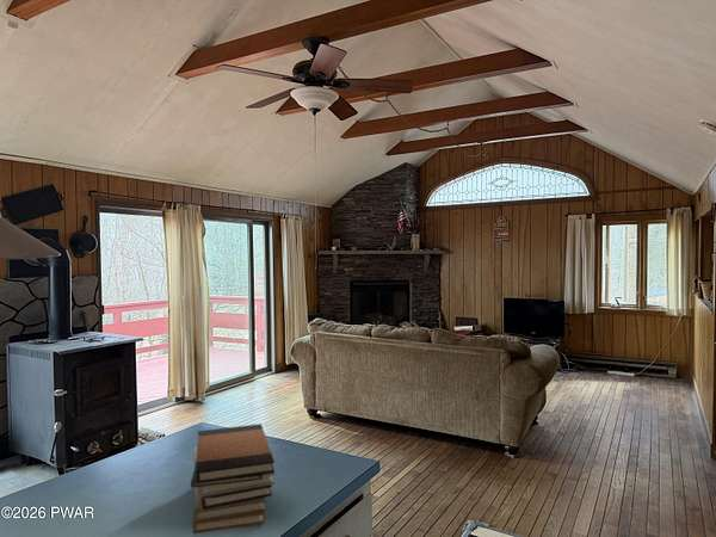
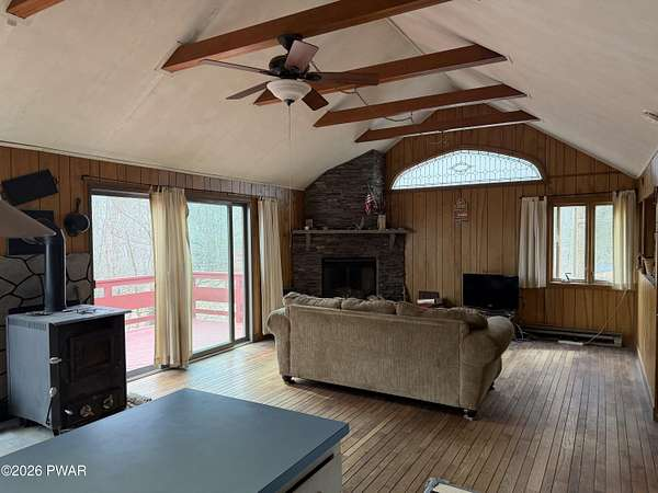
- book stack [190,422,276,535]
